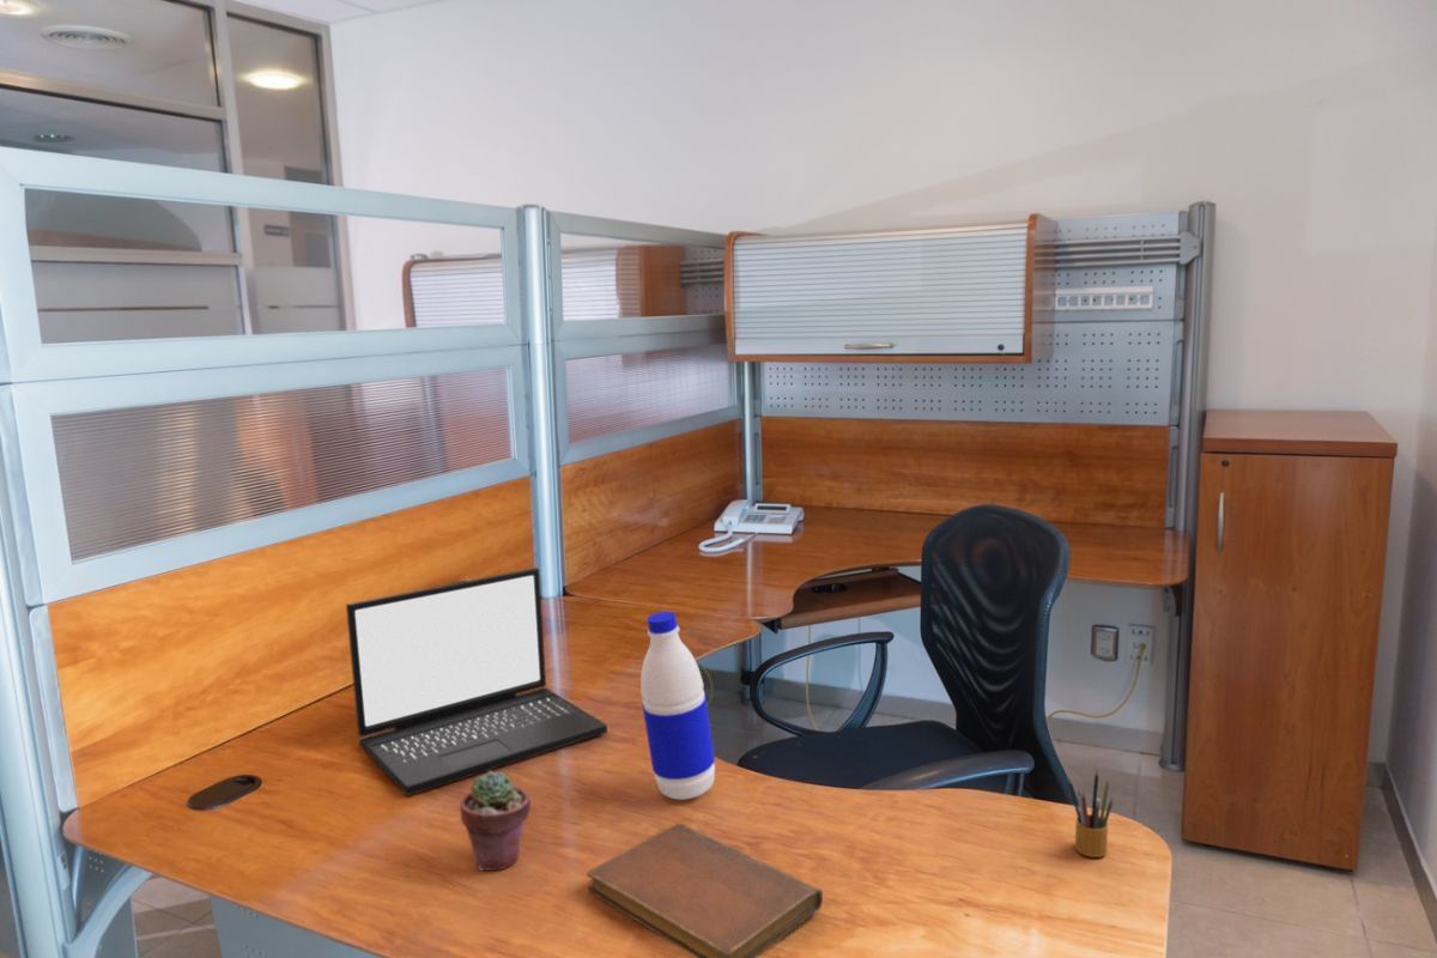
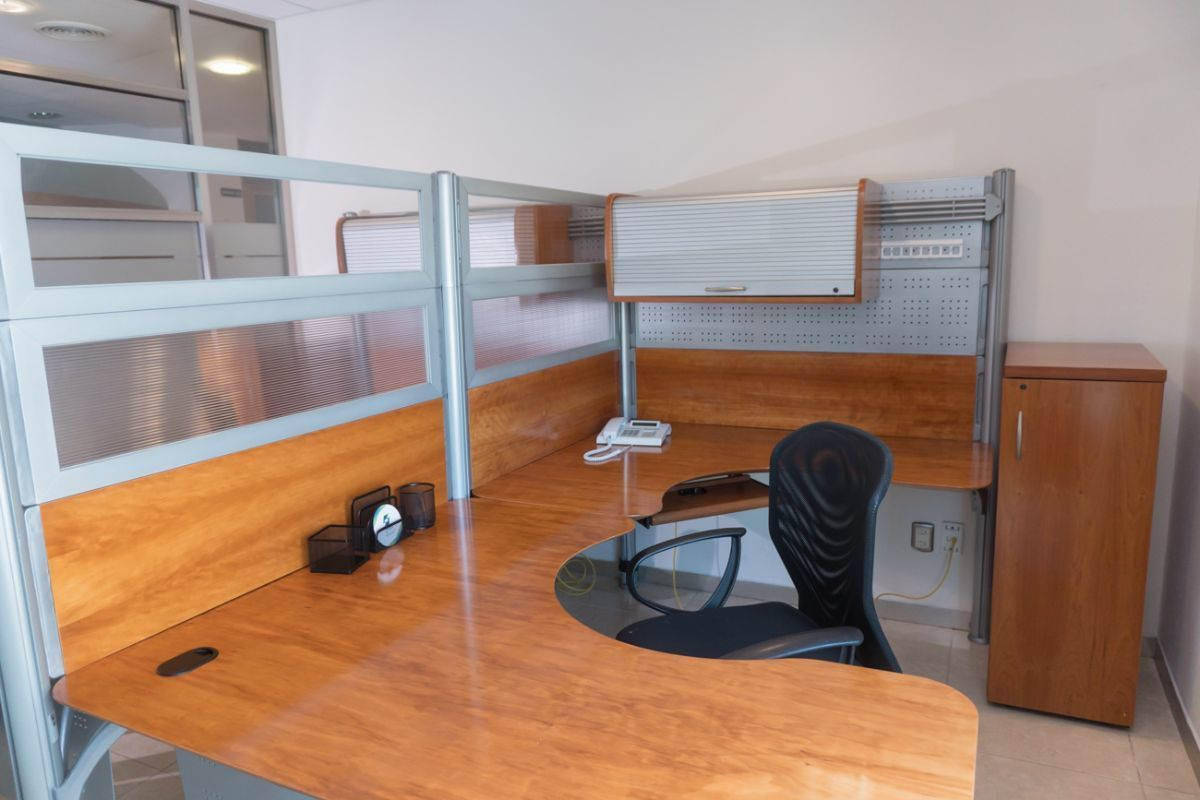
- potted succulent [459,770,532,872]
- pencil box [1067,770,1114,859]
- laptop [345,566,608,798]
- water bottle [639,611,716,801]
- notebook [587,823,824,958]
